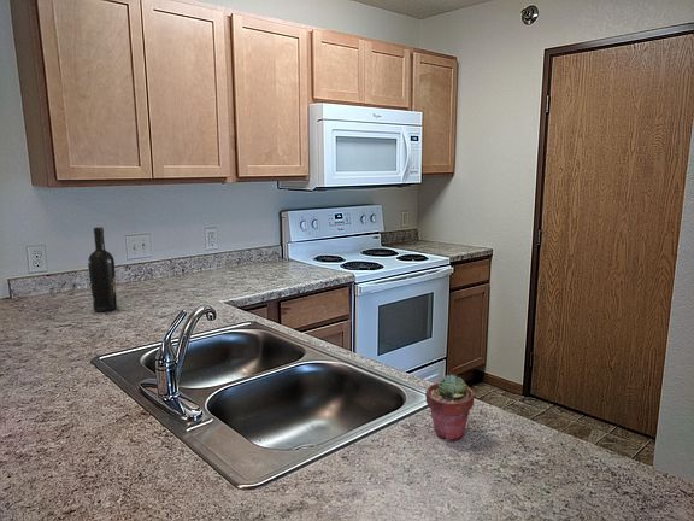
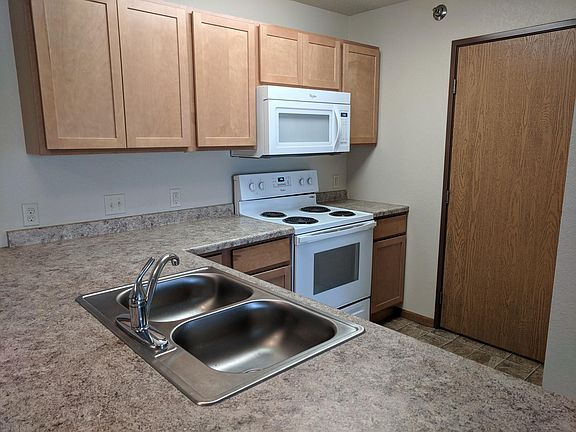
- wine bottle [87,227,118,312]
- potted succulent [424,374,475,443]
